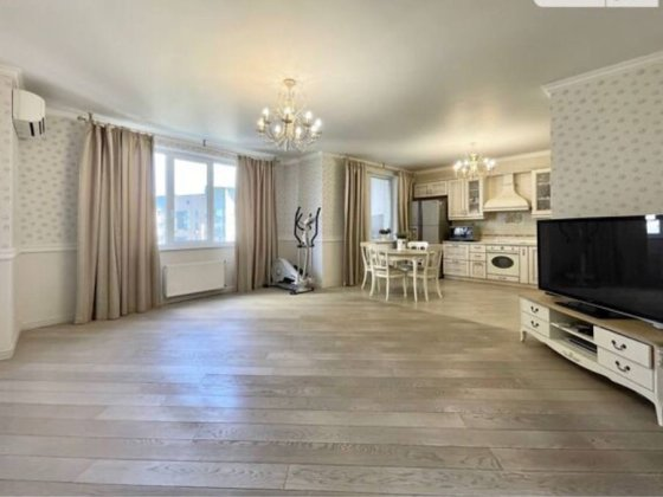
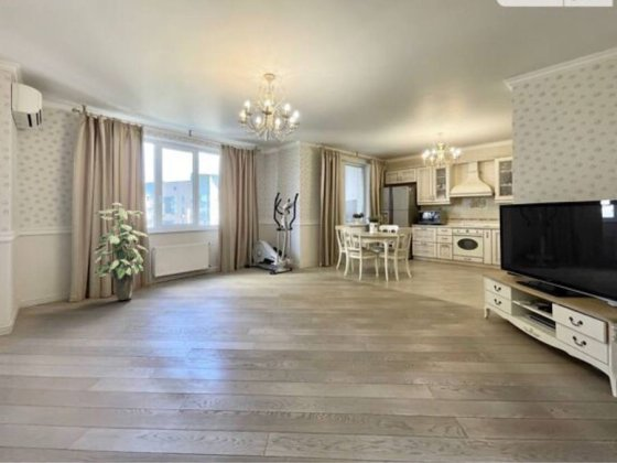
+ indoor plant [93,202,150,301]
